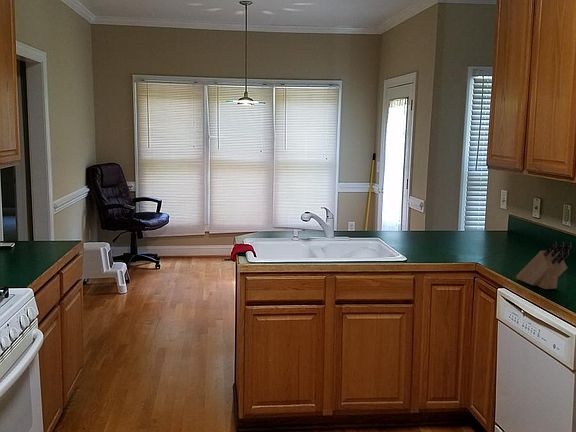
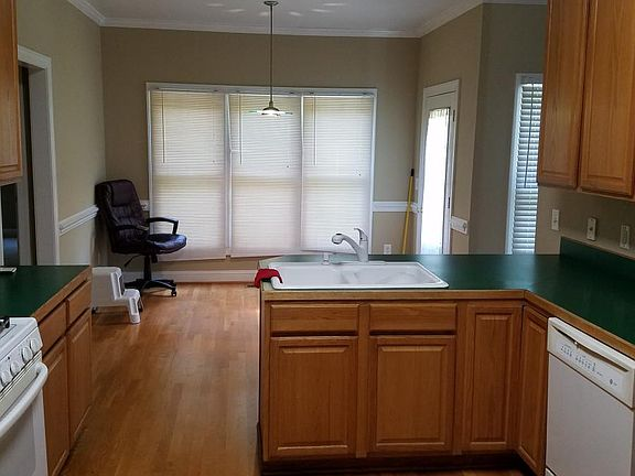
- knife block [515,241,573,290]
